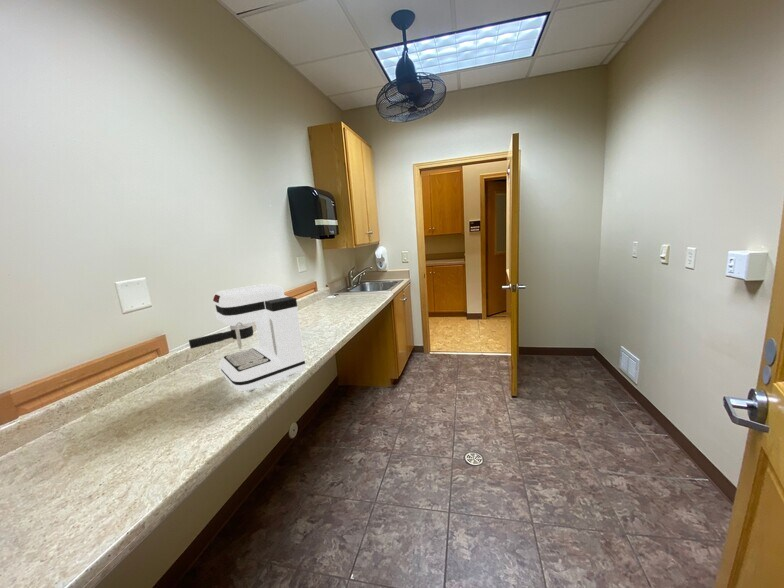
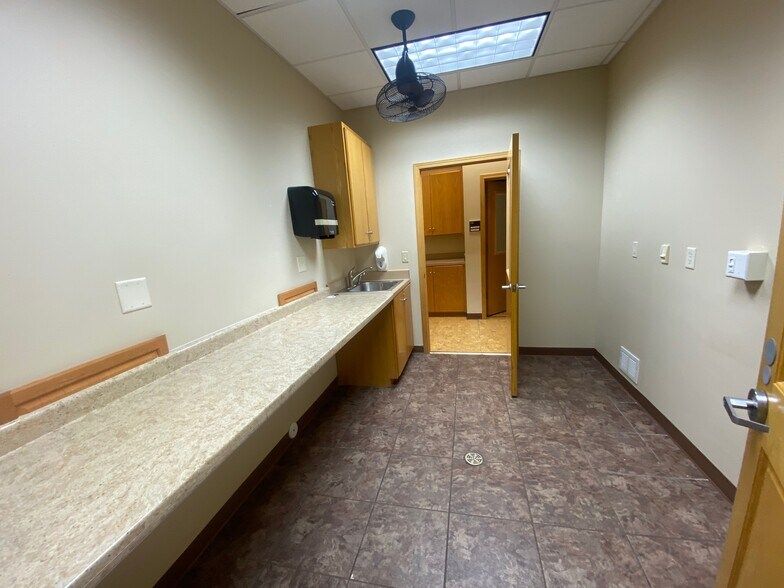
- coffee maker [188,283,307,392]
